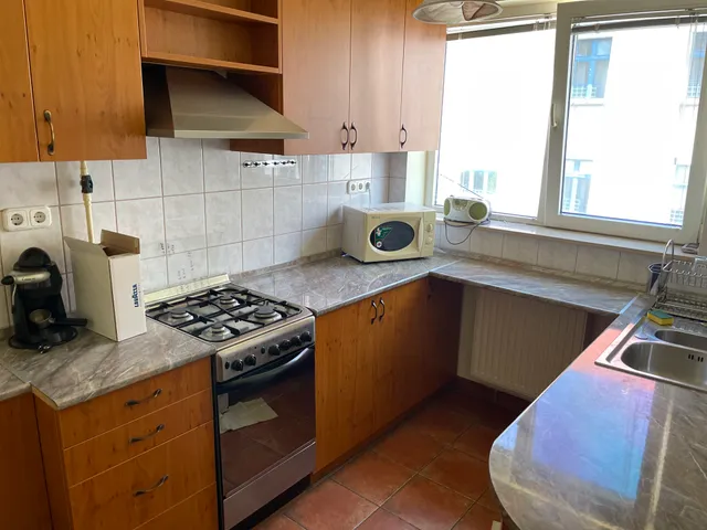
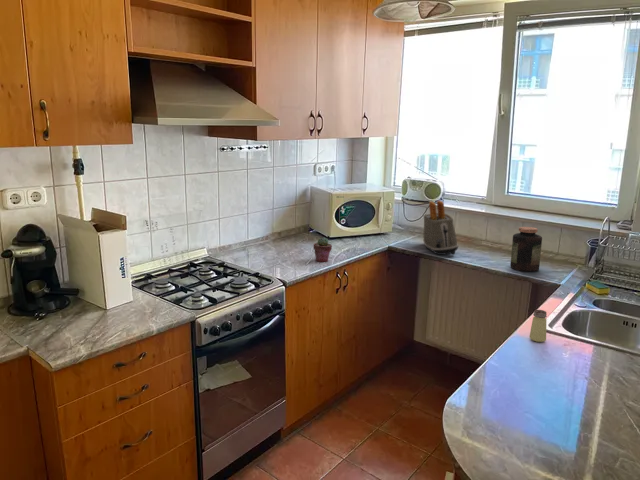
+ potted succulent [313,236,333,263]
+ saltshaker [528,309,548,343]
+ jar [510,226,543,272]
+ toaster [422,199,459,256]
